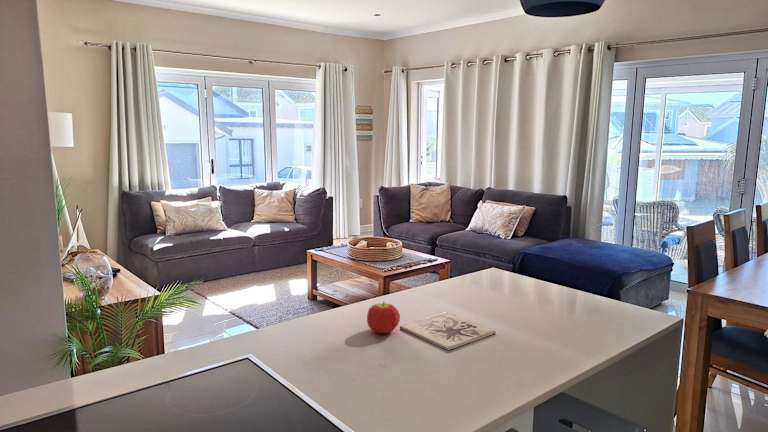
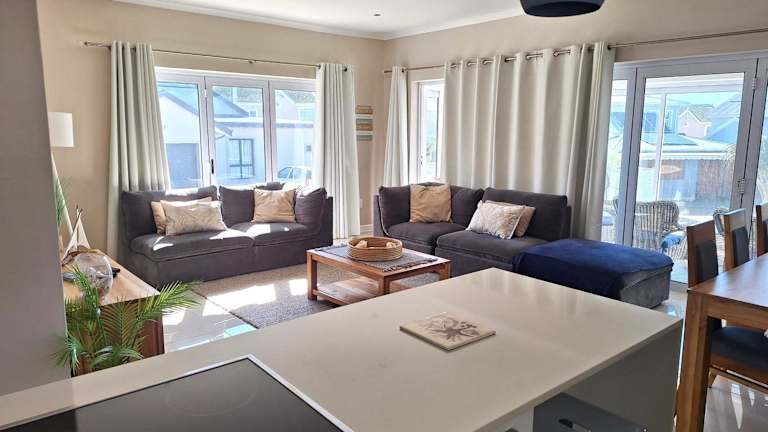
- fruit [366,301,401,334]
